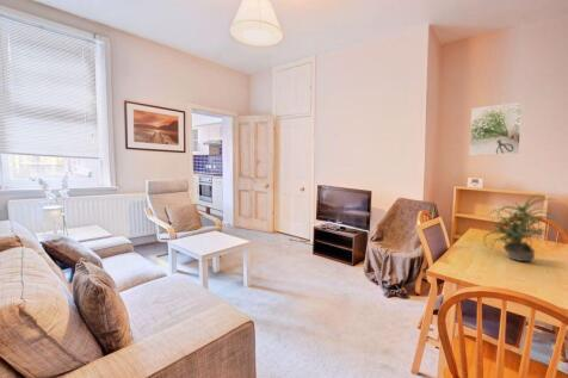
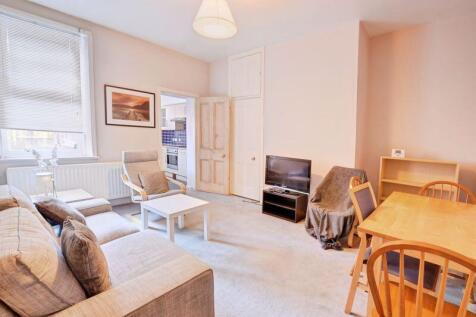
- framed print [468,101,524,156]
- potted plant [482,193,567,262]
